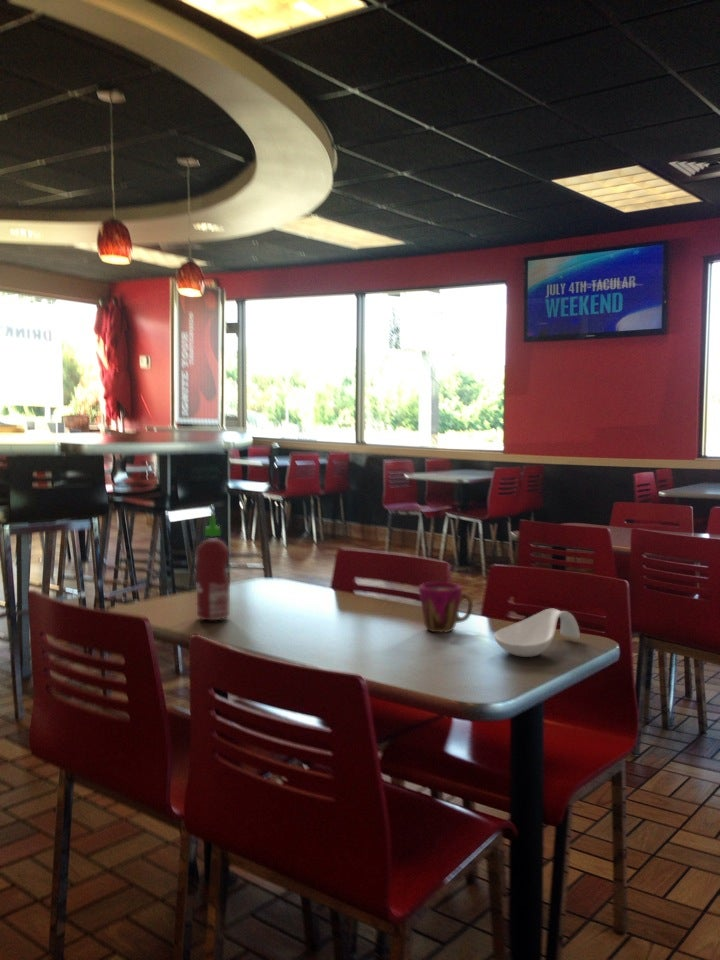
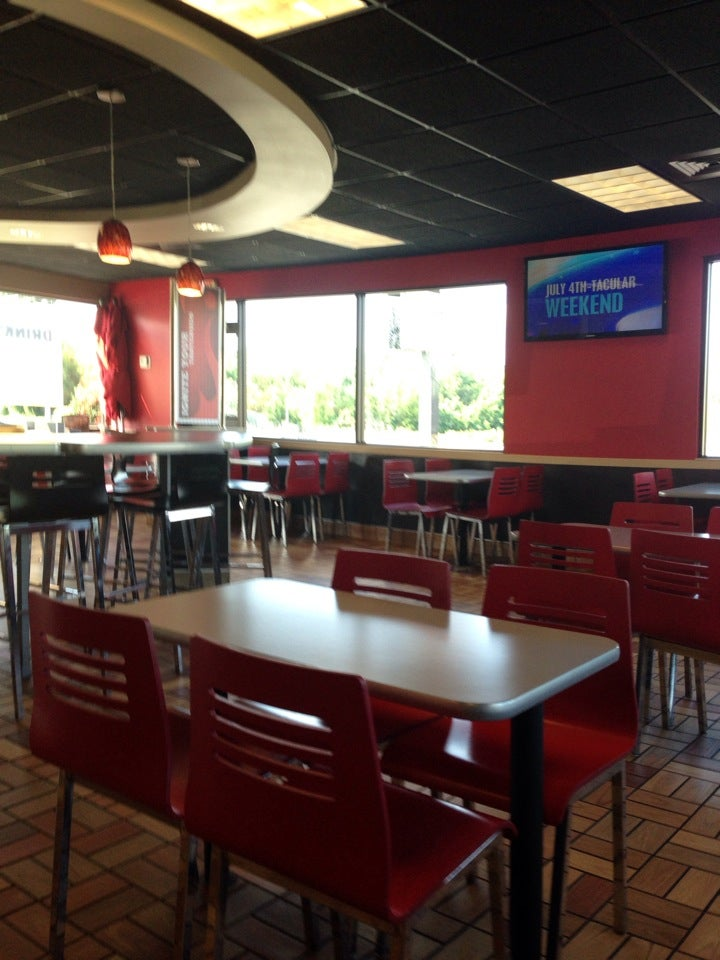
- spoon rest [493,608,581,658]
- cup [418,581,474,634]
- hot sauce [195,513,231,621]
